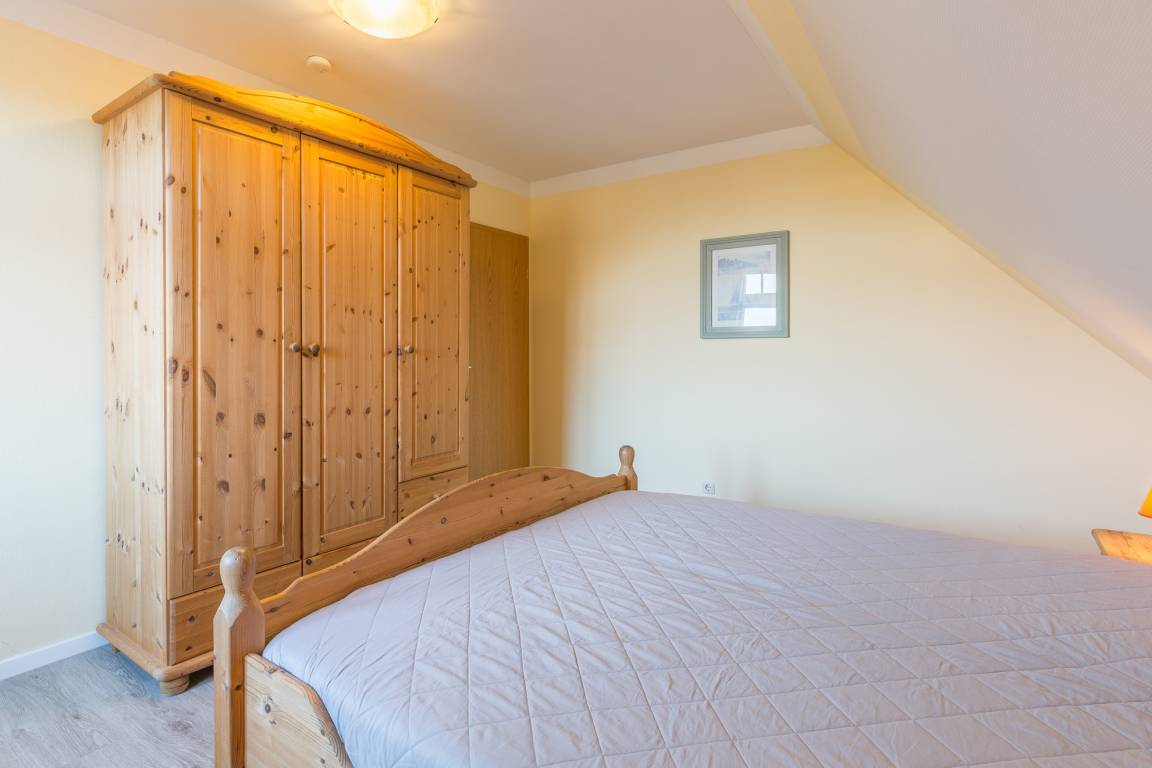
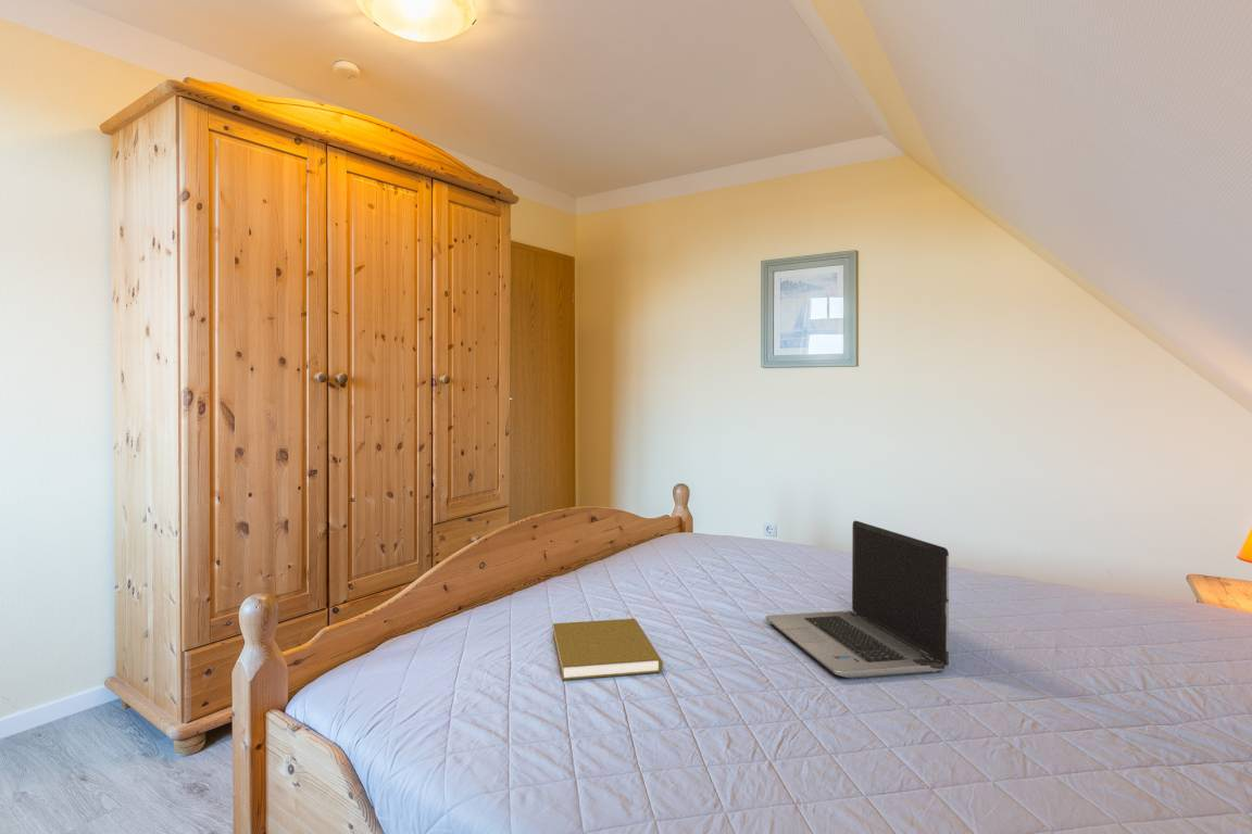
+ book [552,618,664,681]
+ laptop computer [765,519,950,680]
